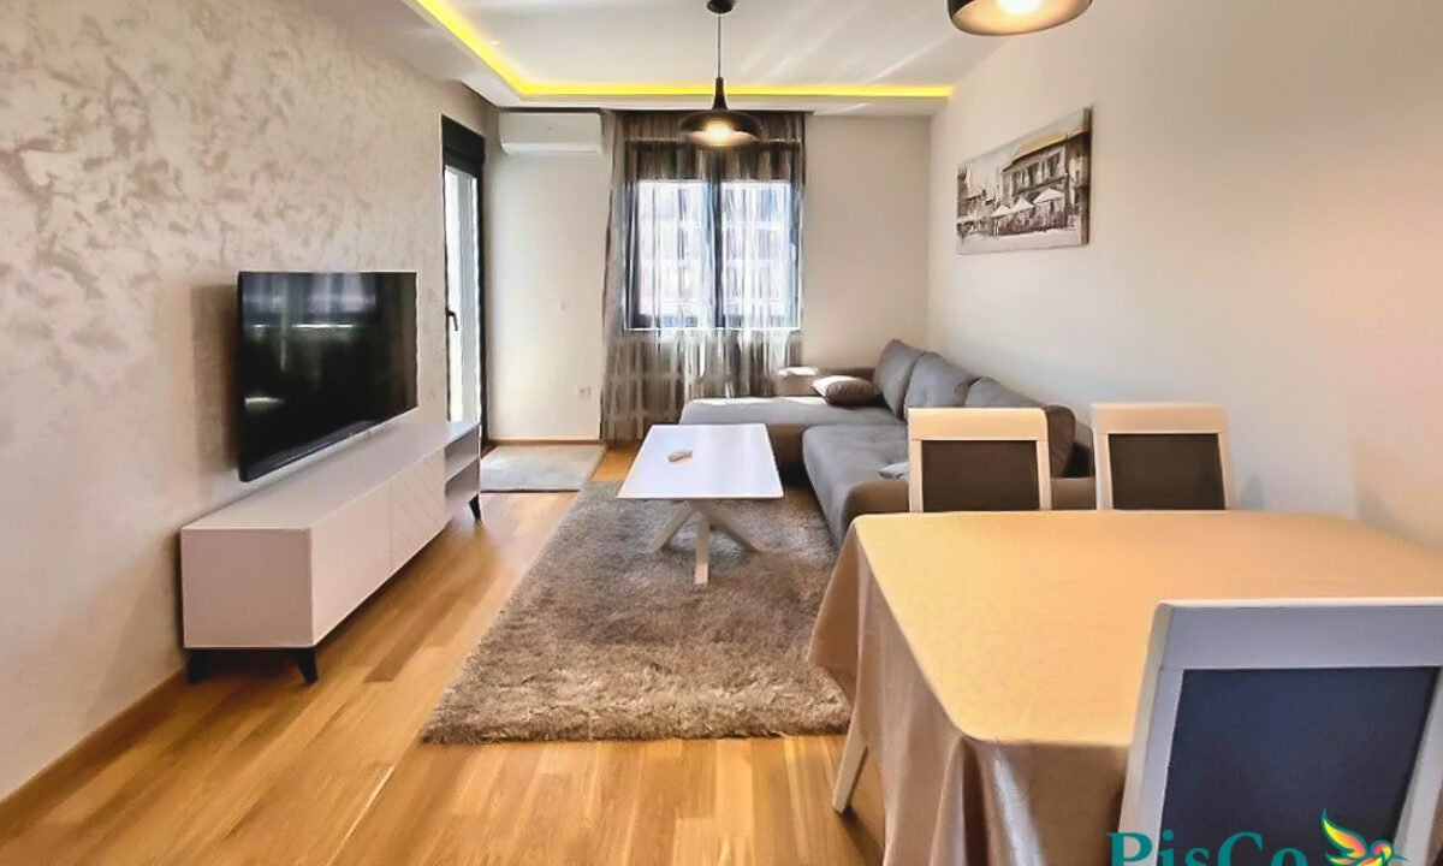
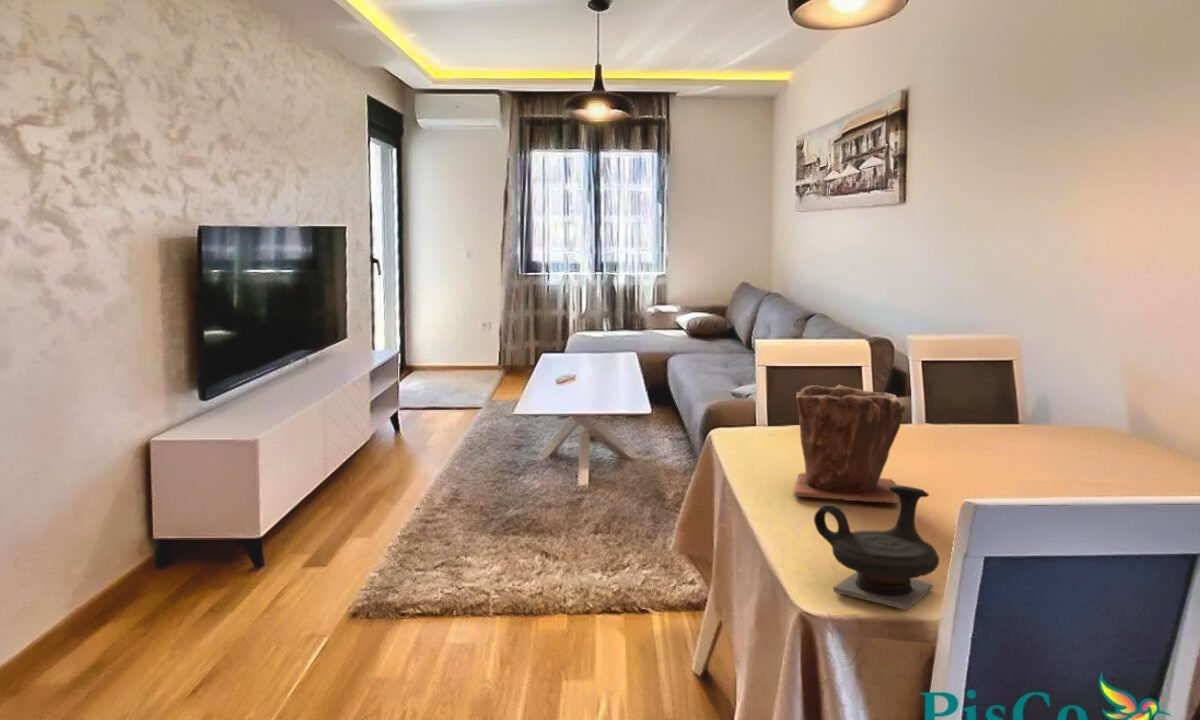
+ teapot [813,484,940,611]
+ plant pot [792,384,907,504]
